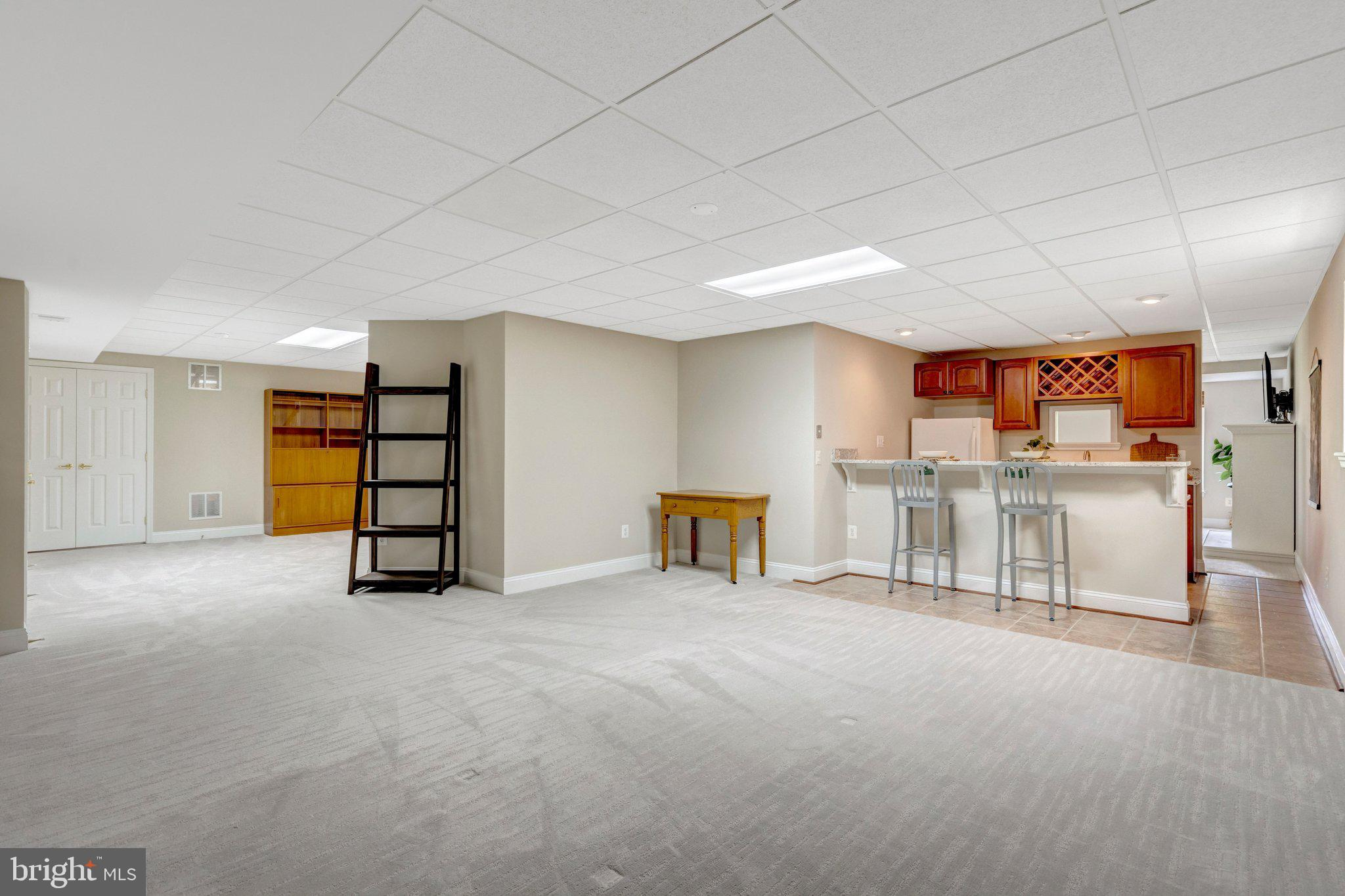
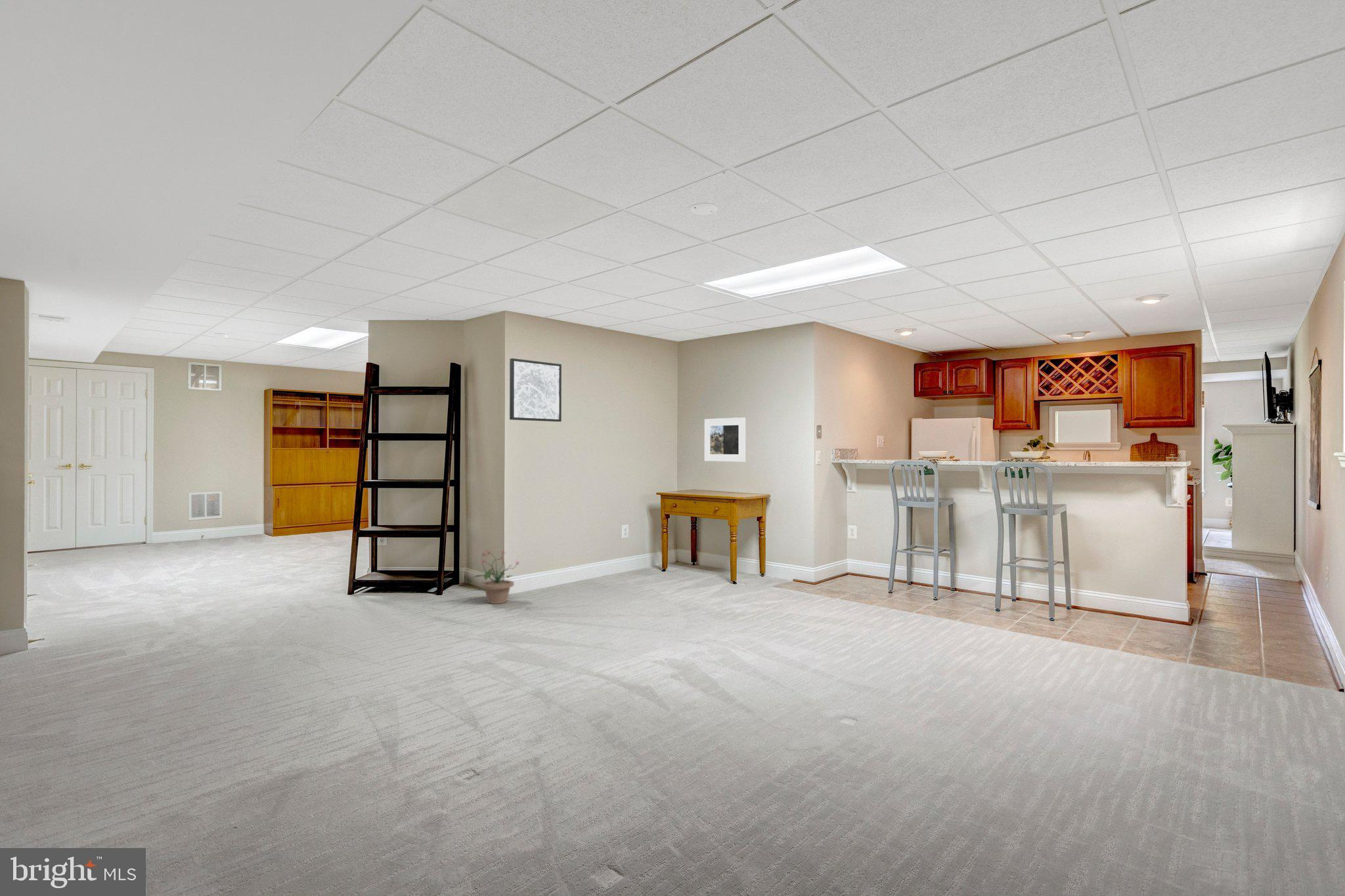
+ wall art [509,358,562,422]
+ potted plant [471,549,519,605]
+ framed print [704,417,746,462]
